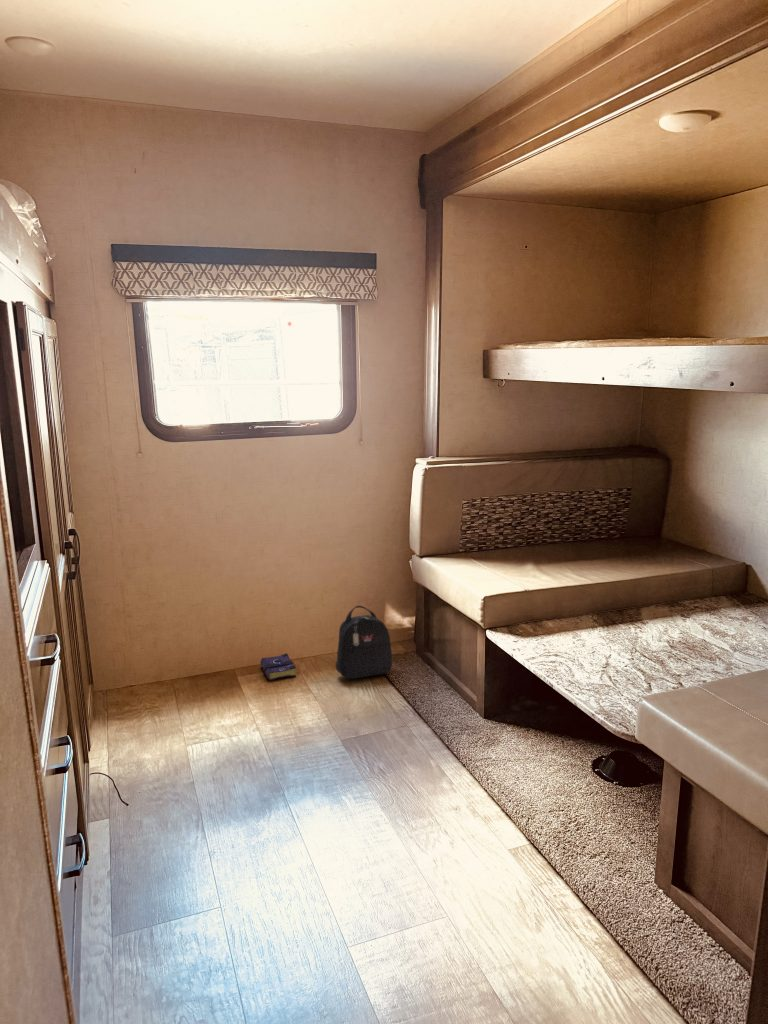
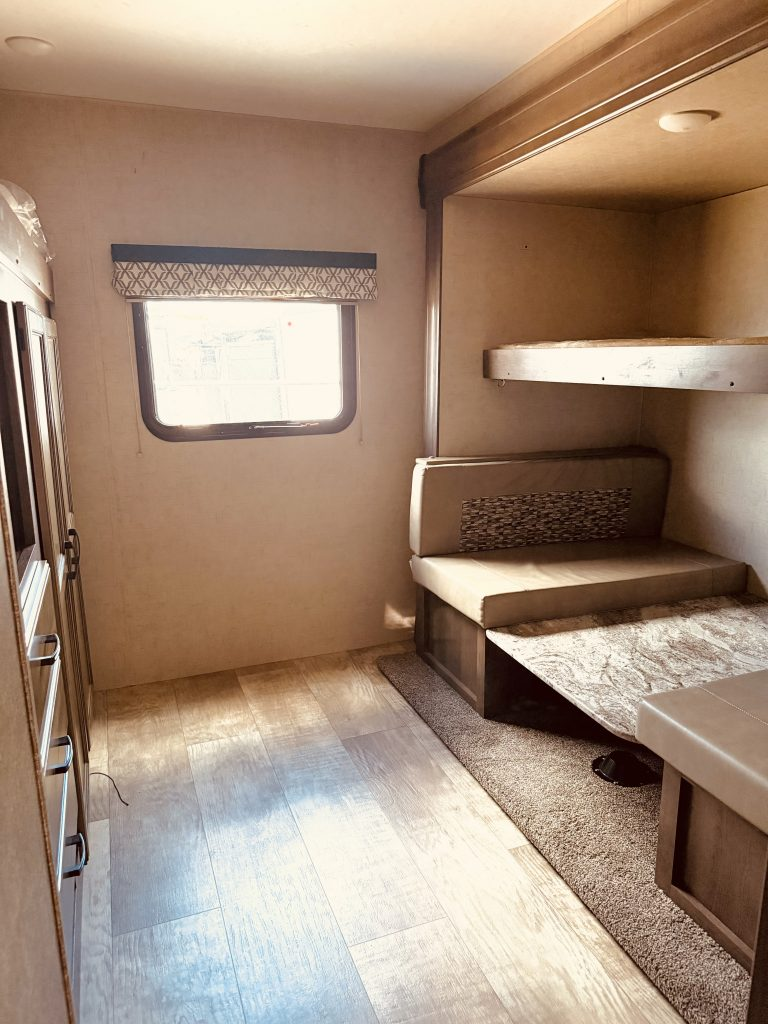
- book [259,653,297,681]
- backpack [335,605,393,680]
